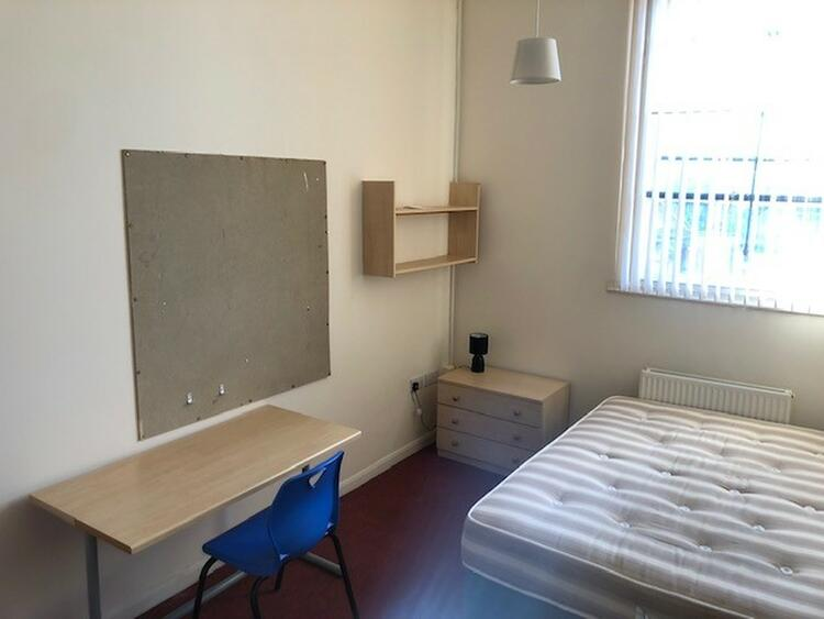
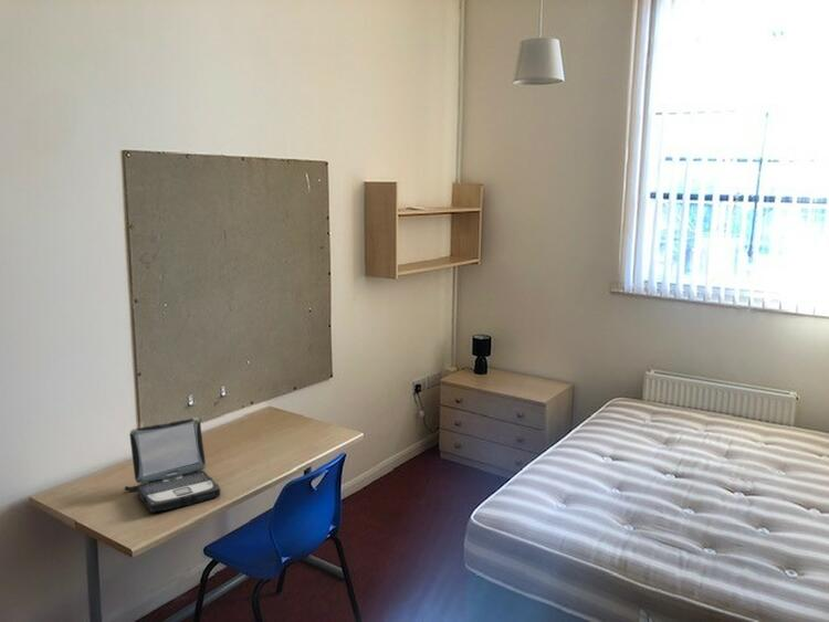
+ laptop [124,417,221,514]
